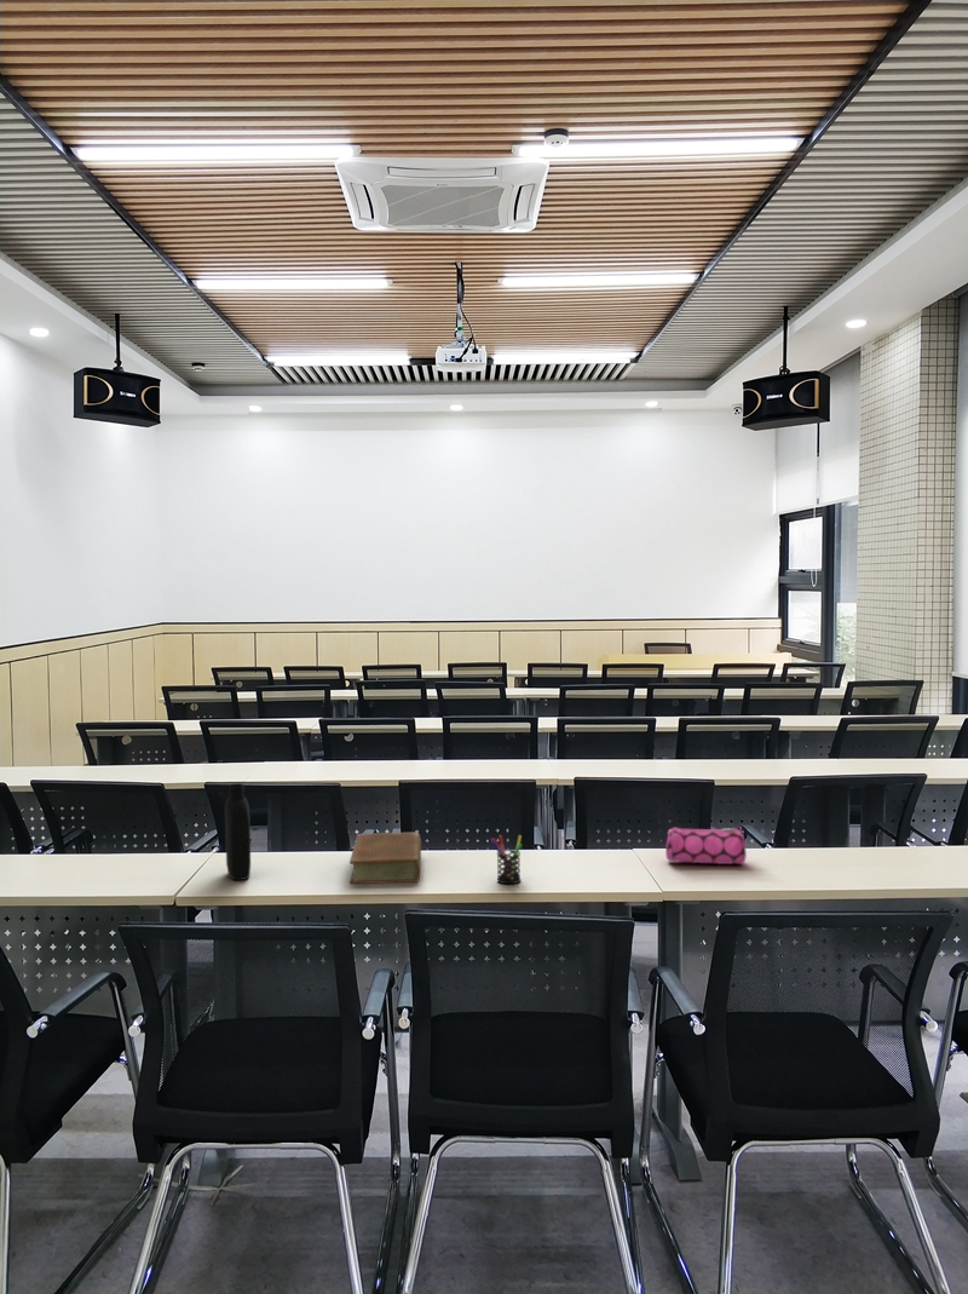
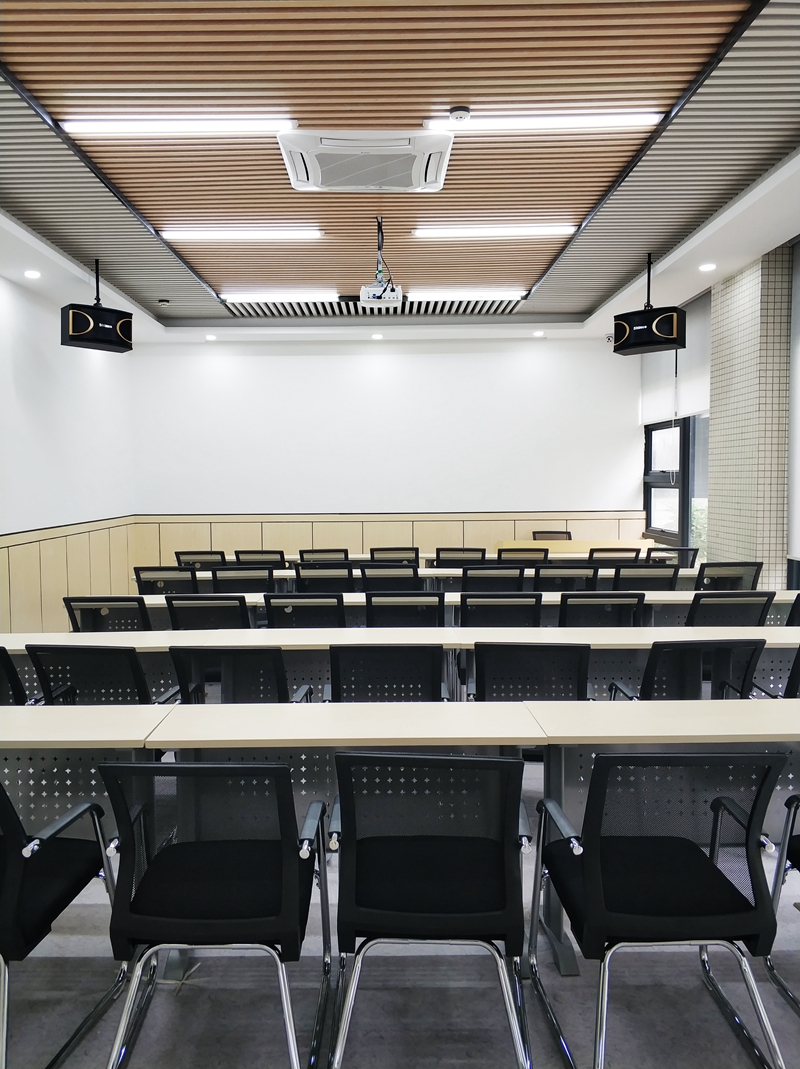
- bottle [224,782,252,881]
- pen holder [490,834,523,885]
- pencil case [664,826,748,865]
- book [348,832,422,885]
